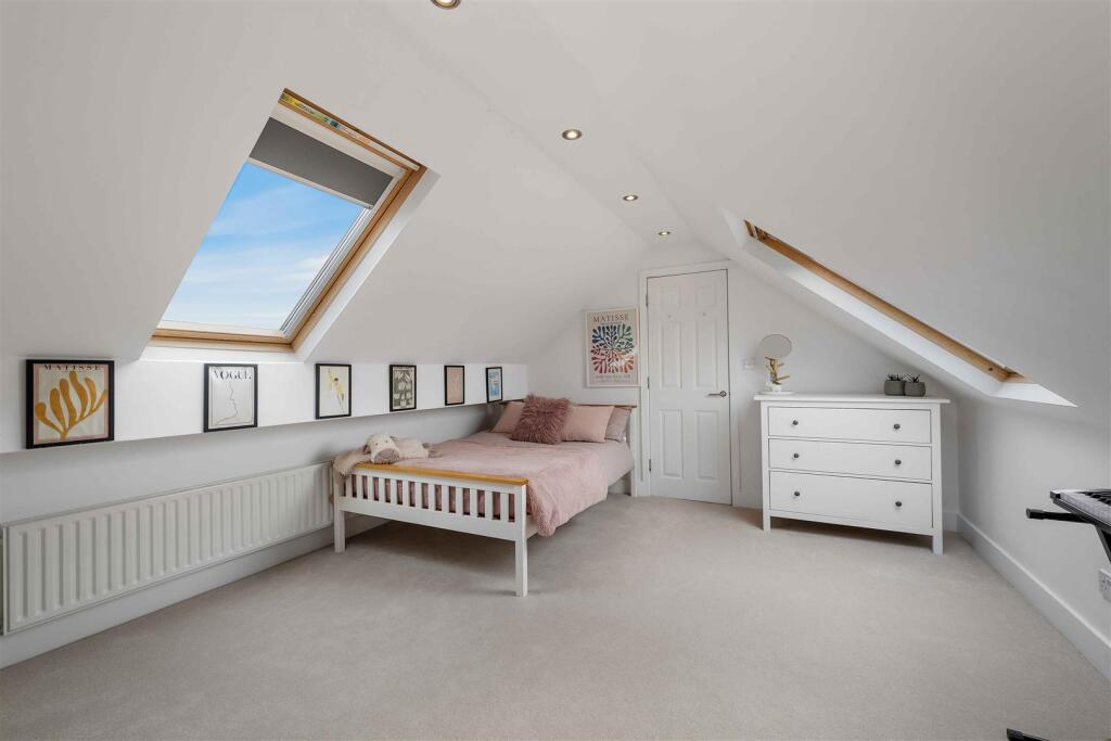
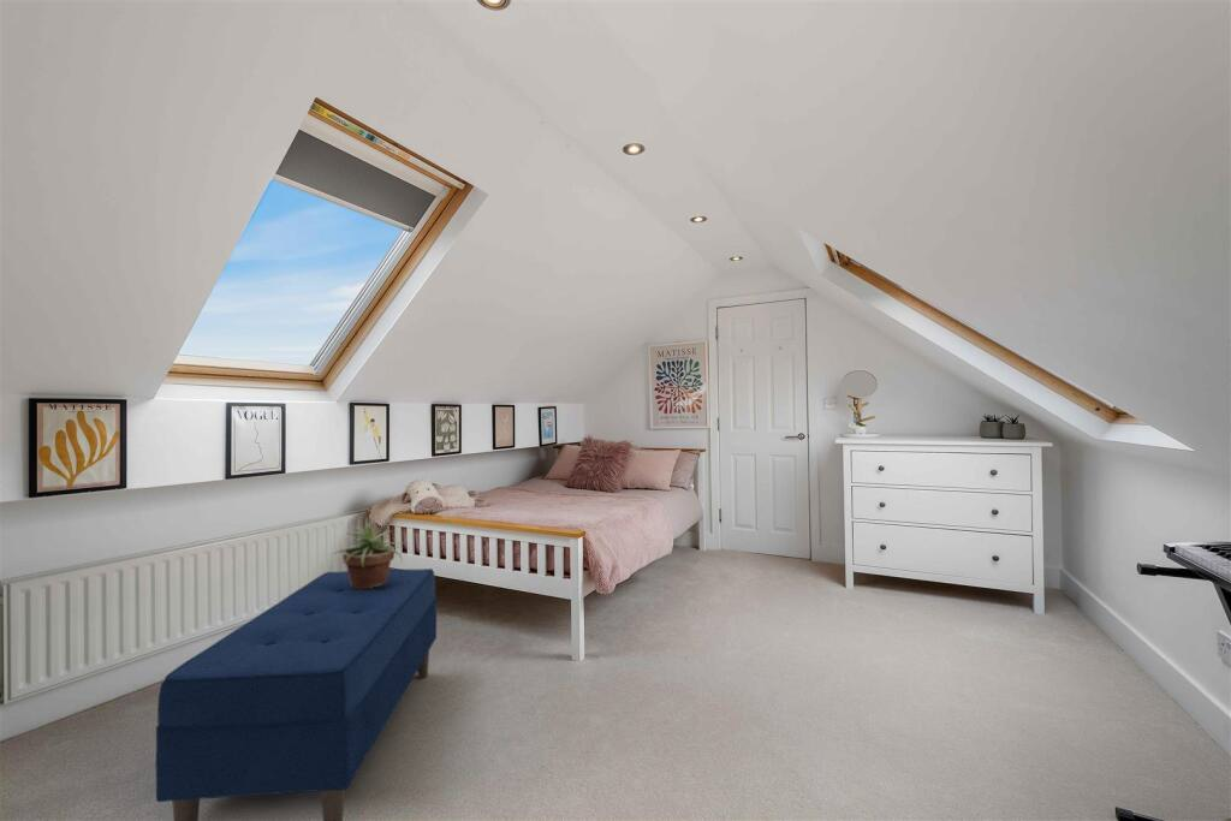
+ bench [154,567,438,821]
+ potted plant [332,520,406,589]
